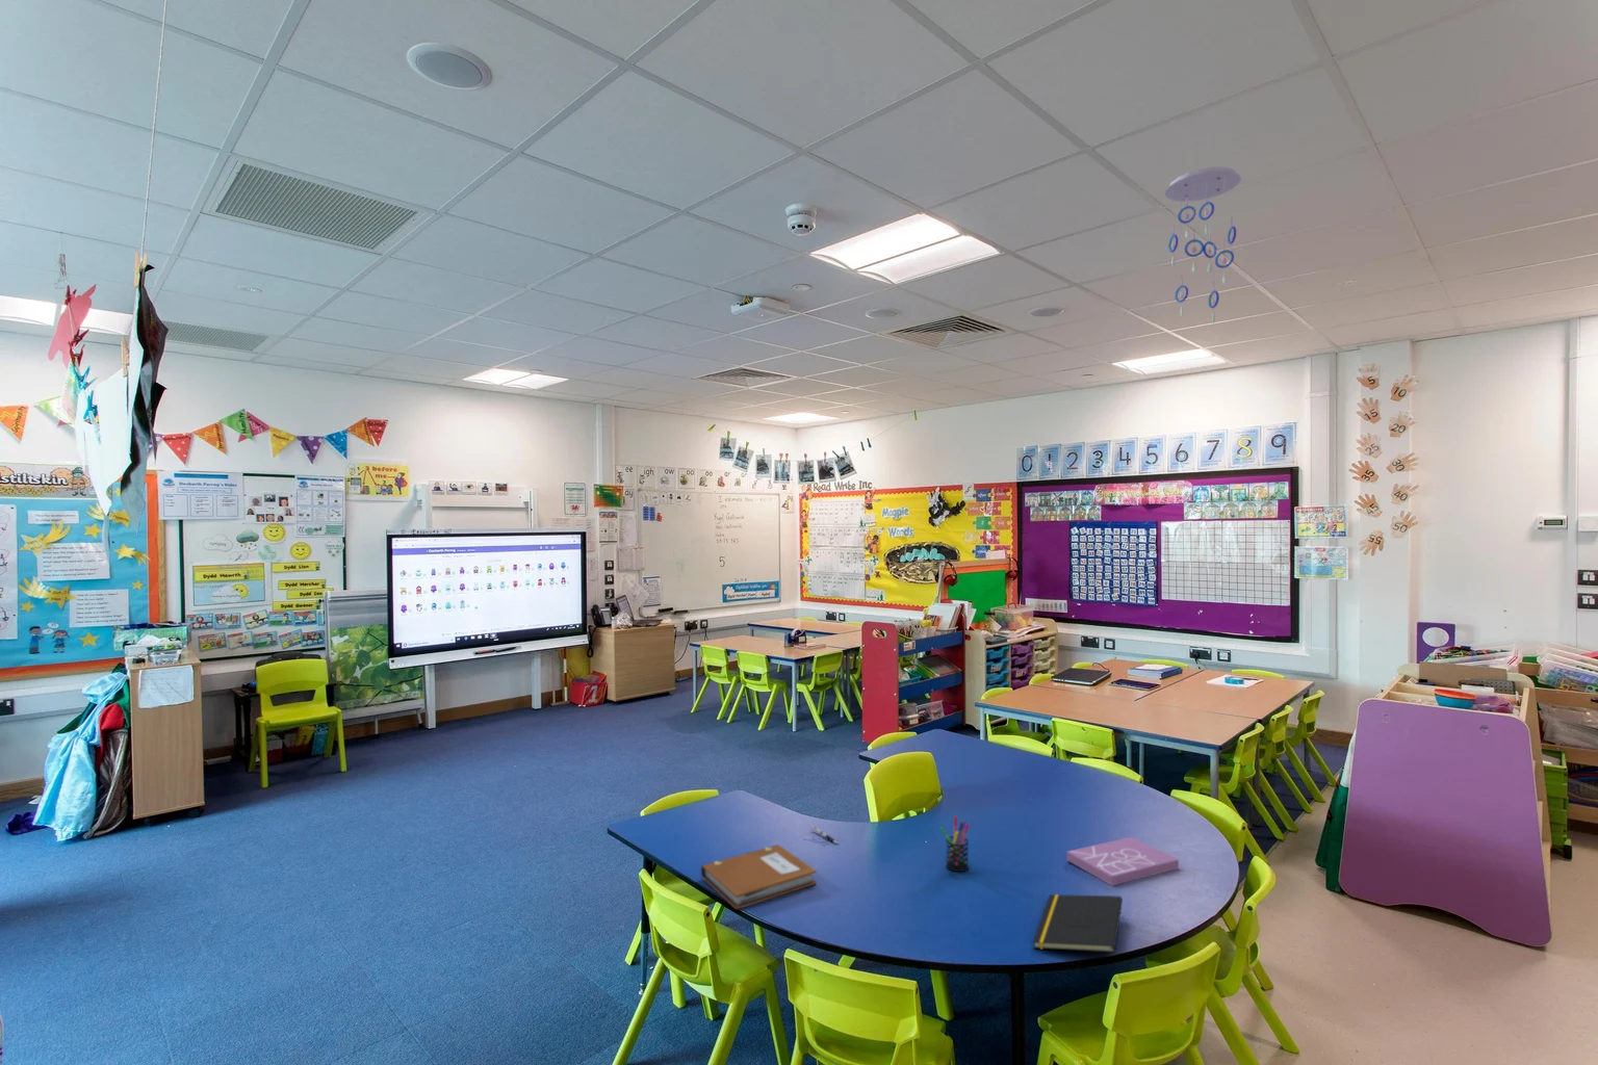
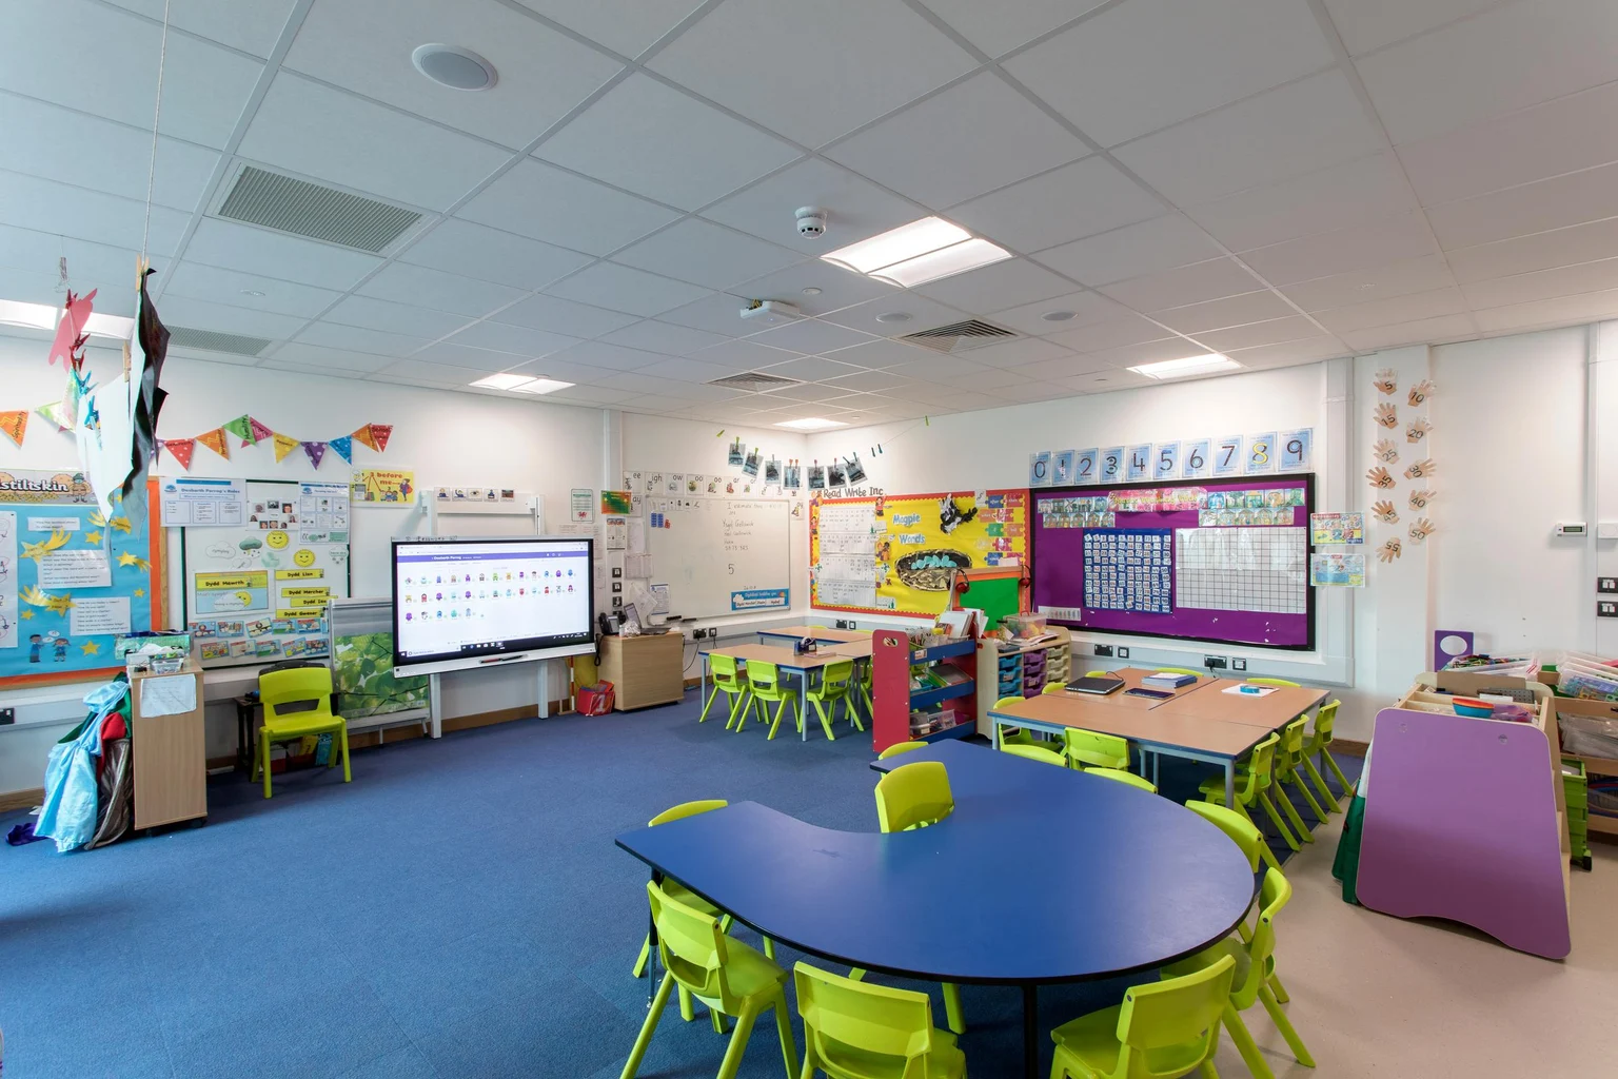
- ceiling mobile [1164,165,1242,324]
- pen holder [938,815,970,872]
- notepad [1032,894,1124,953]
- notebook [700,844,818,910]
- pen [810,824,839,845]
- book [1065,837,1179,887]
